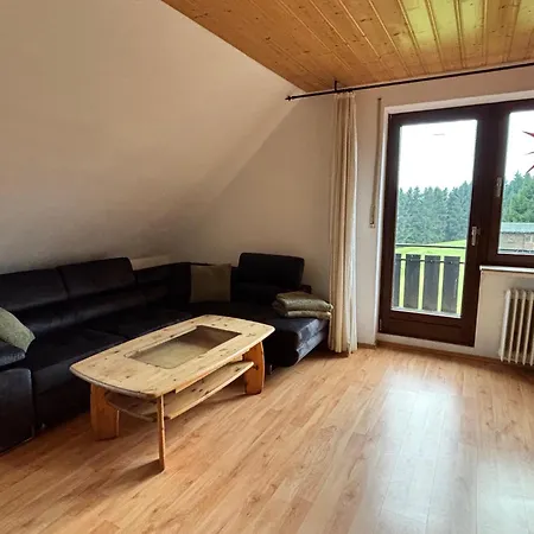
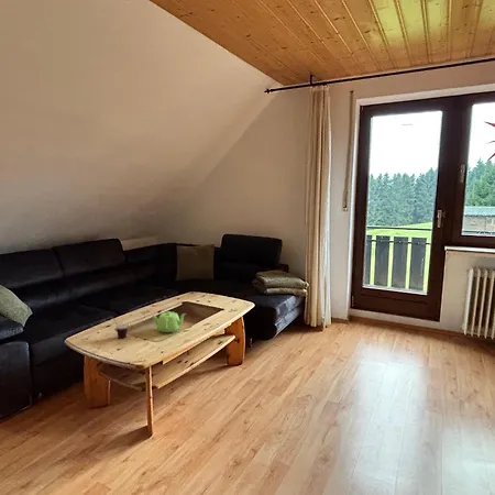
+ cup [109,316,129,339]
+ teapot [151,310,187,333]
